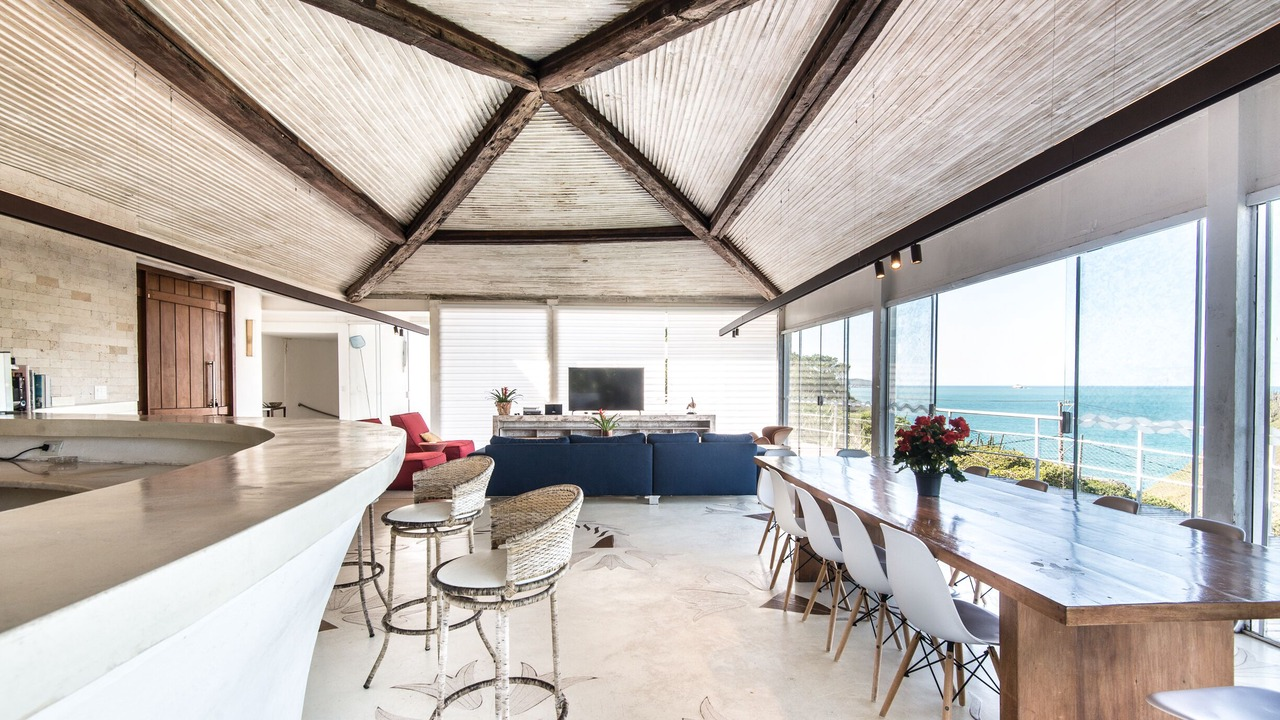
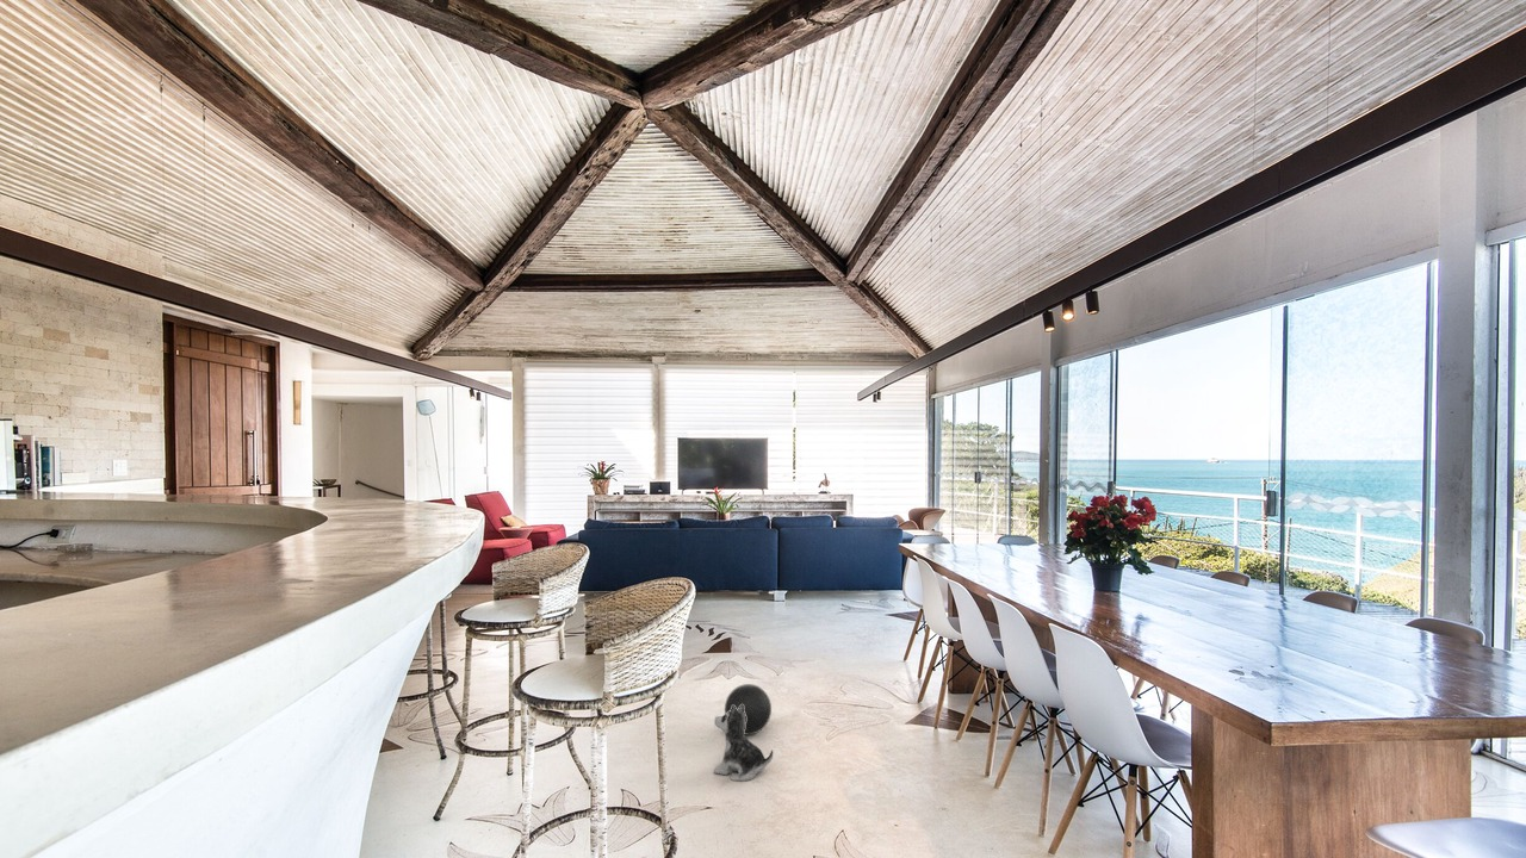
+ plush toy [713,704,774,782]
+ ball [724,683,773,736]
